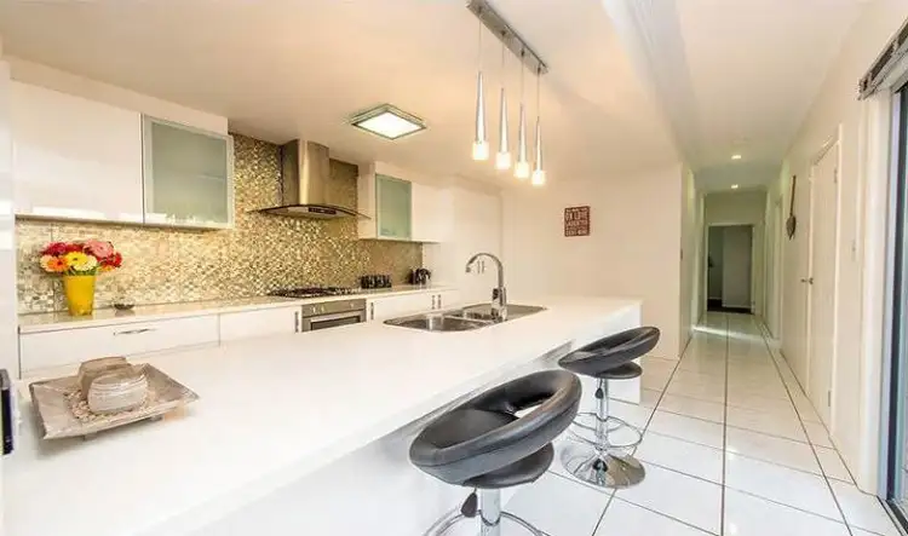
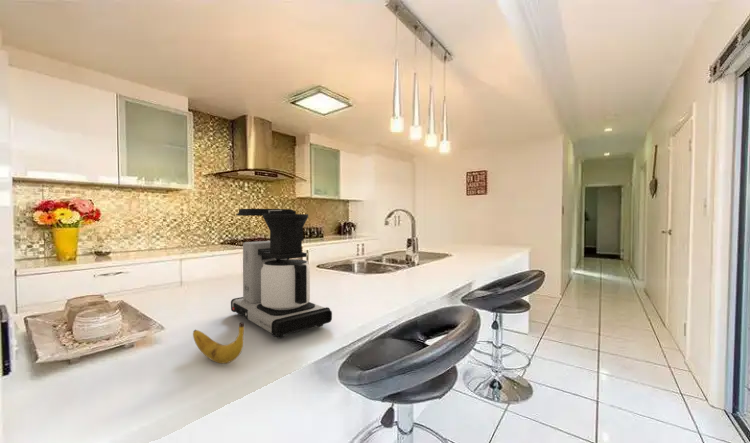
+ coffee maker [230,208,333,339]
+ banana [192,321,245,364]
